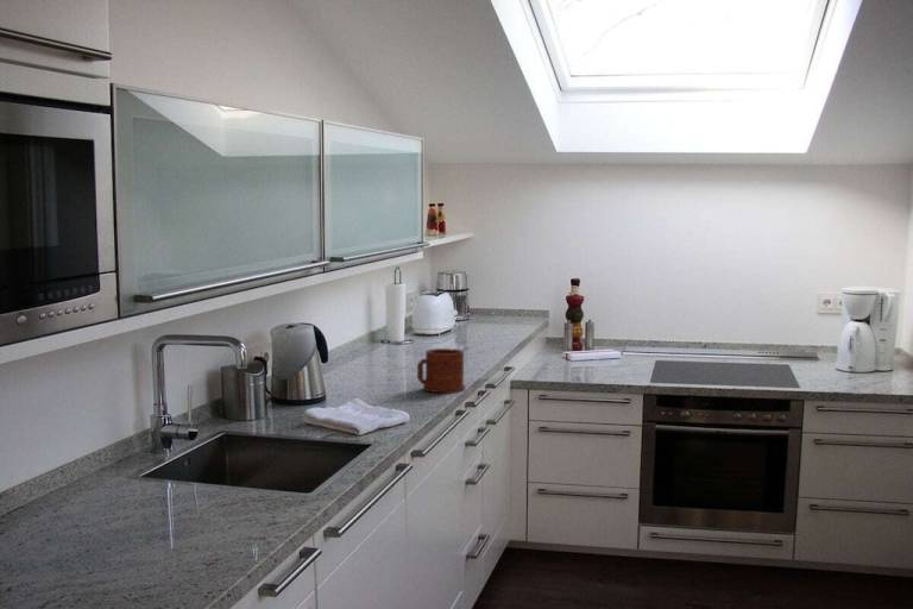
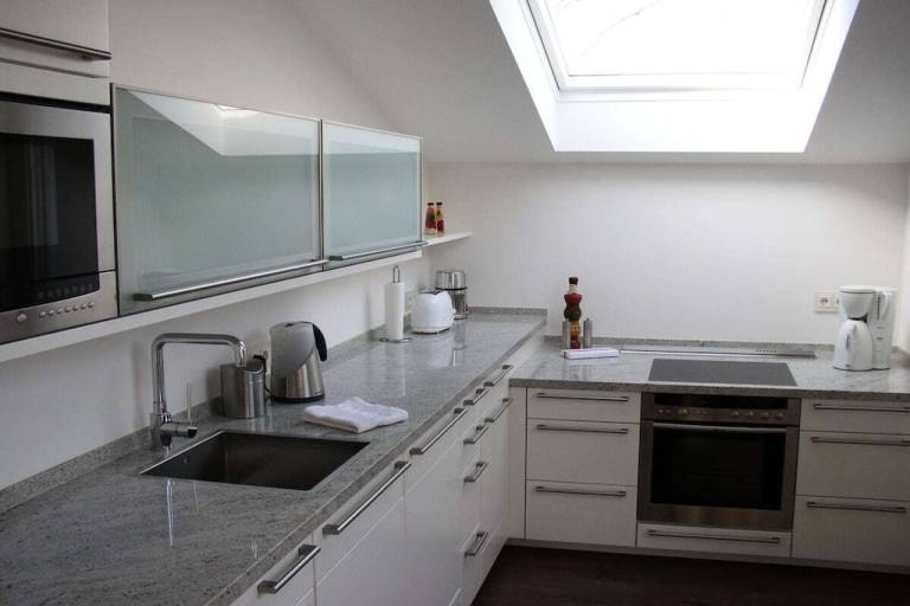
- mug [416,347,467,394]
